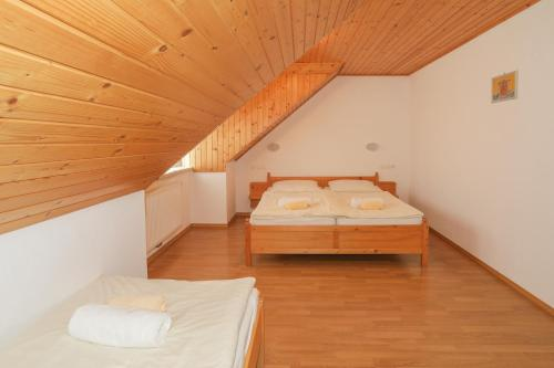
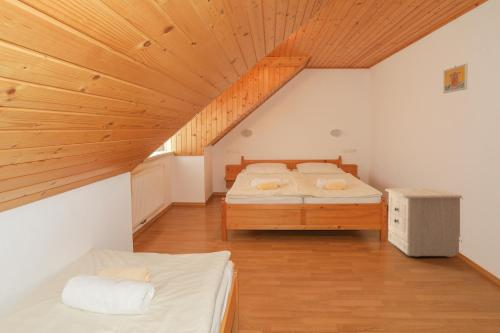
+ nightstand [384,187,463,257]
